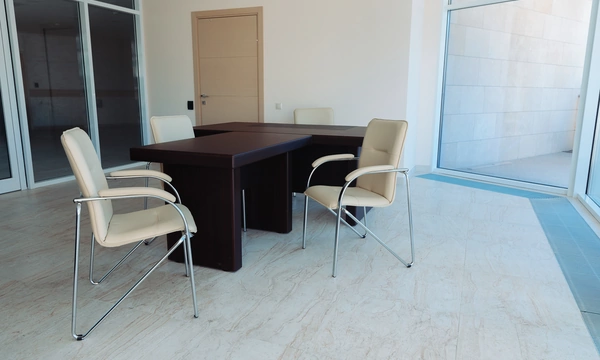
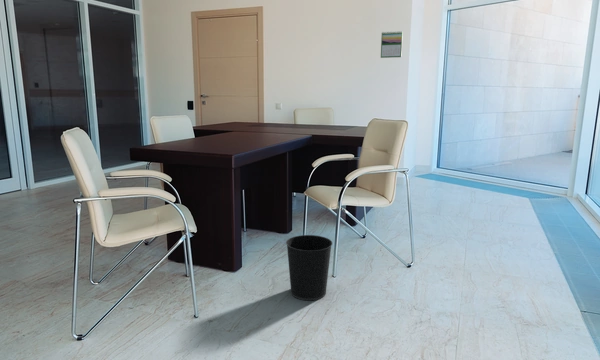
+ wastebasket [285,234,333,301]
+ calendar [380,30,404,59]
